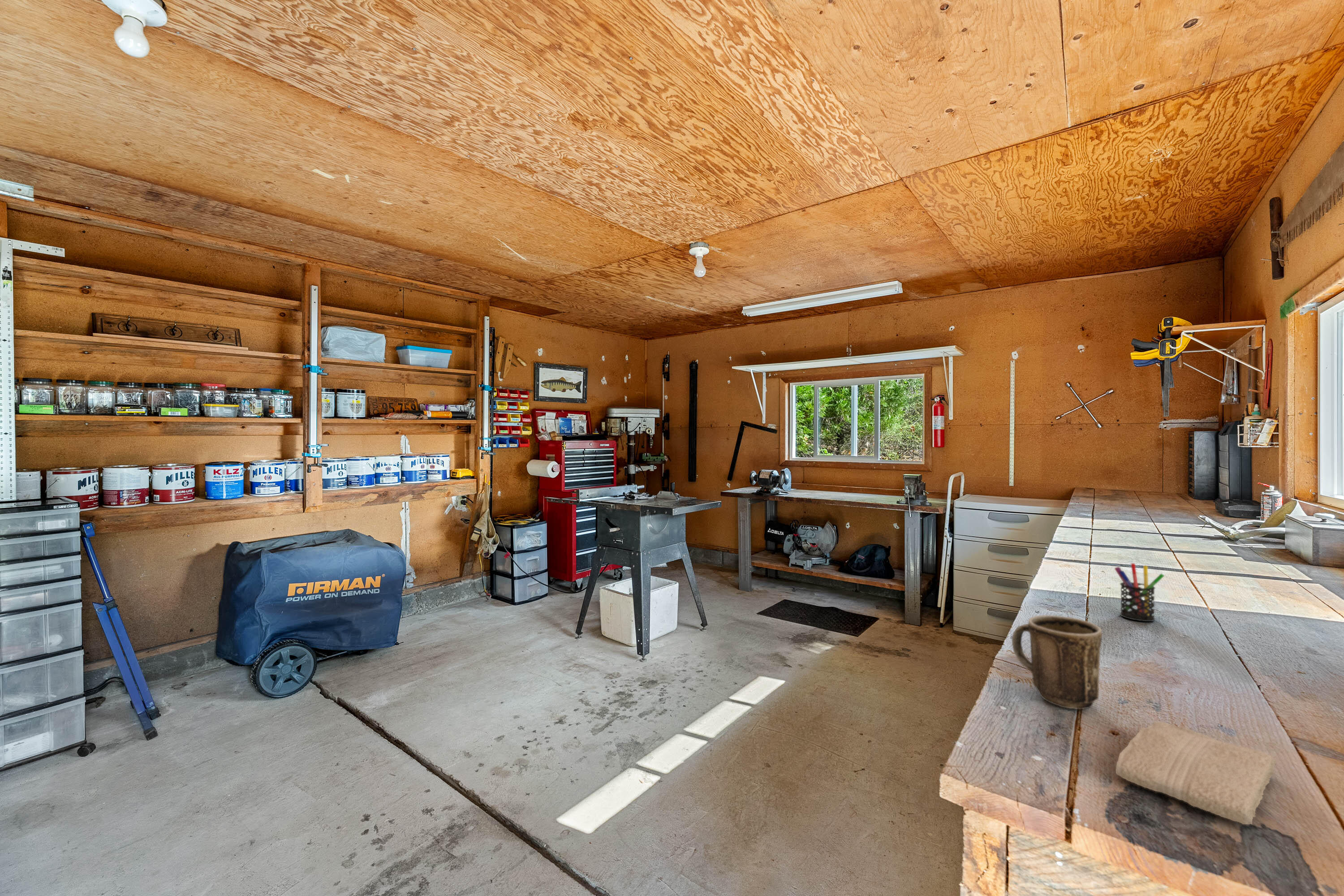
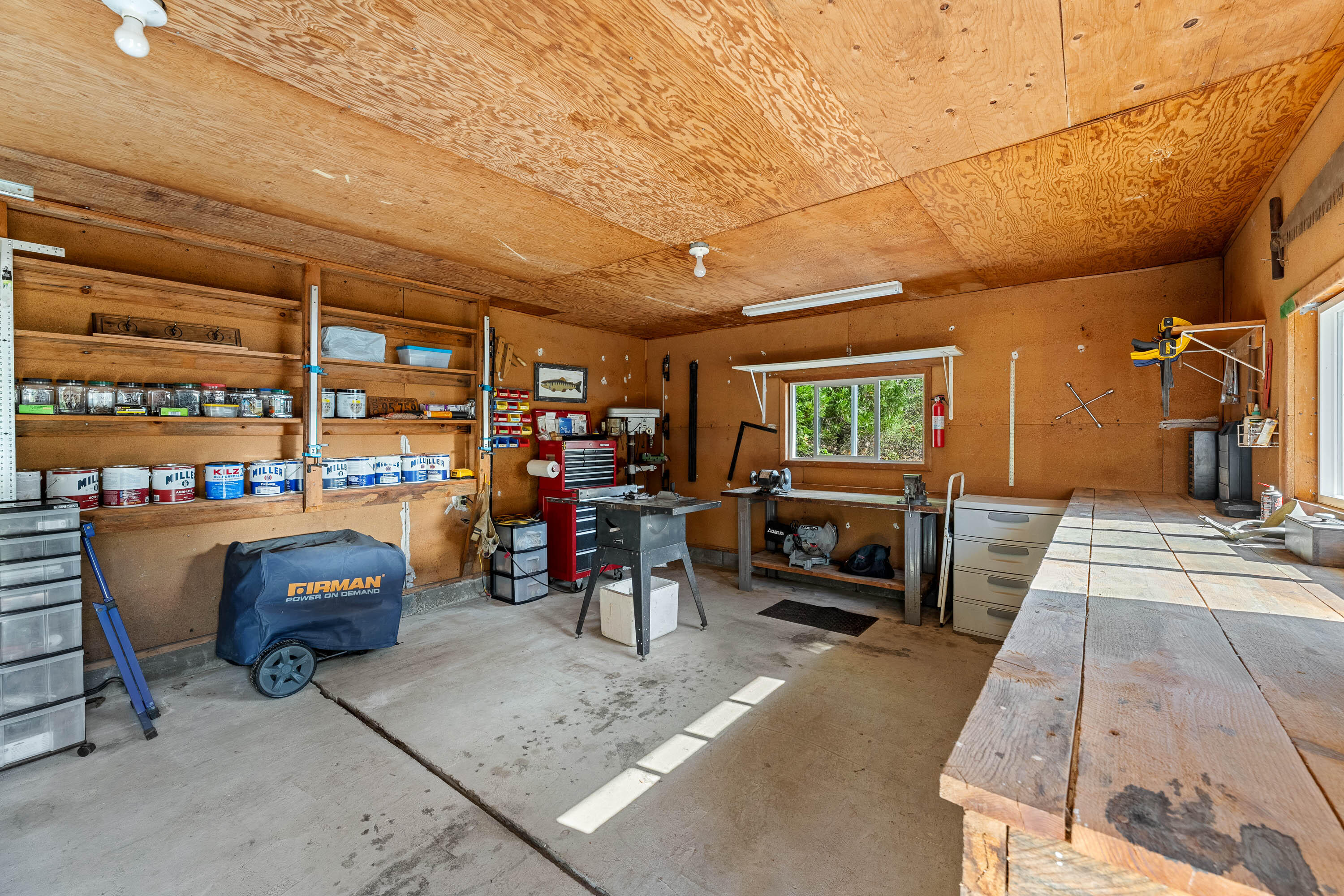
- pen holder [1114,563,1165,622]
- washcloth [1115,721,1275,825]
- mug [1012,615,1103,710]
